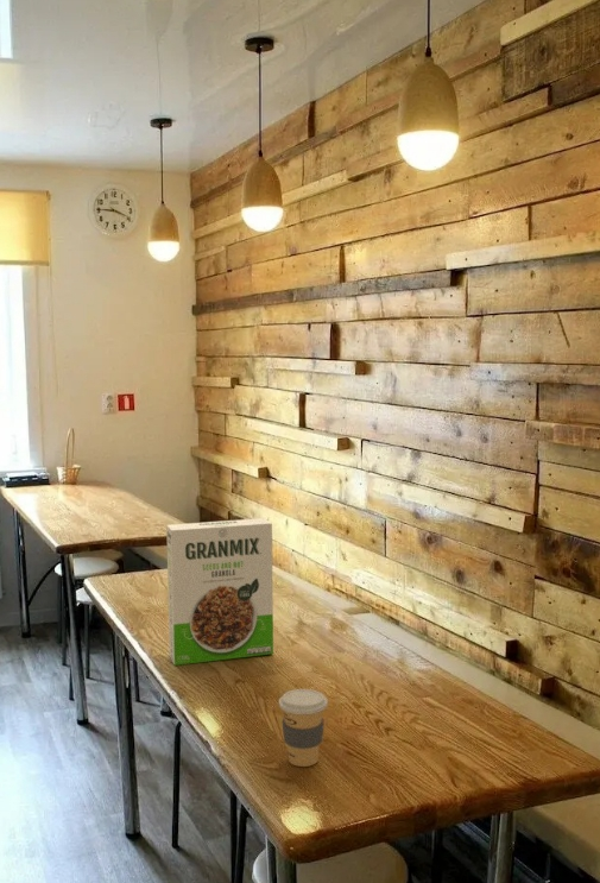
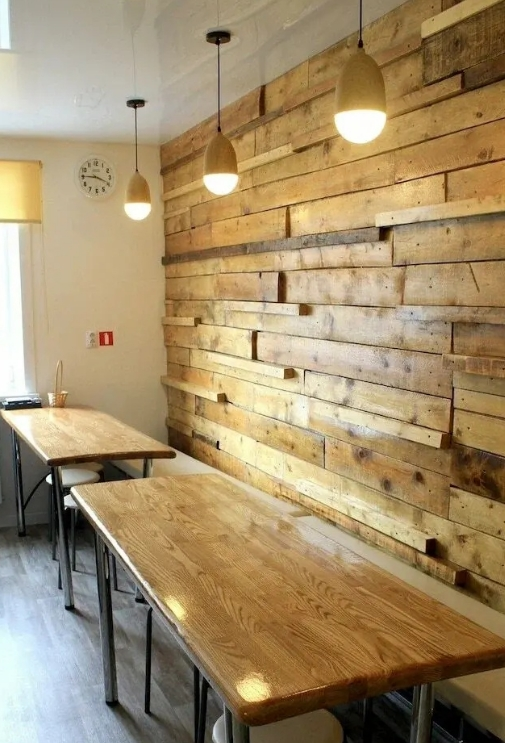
- cereal box [165,517,274,667]
- coffee cup [278,688,329,768]
